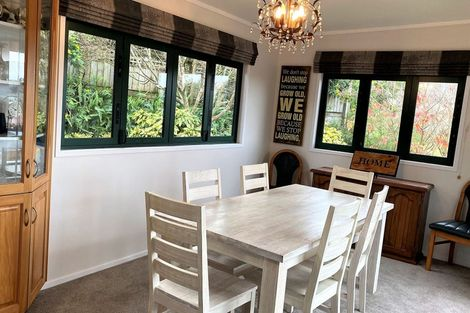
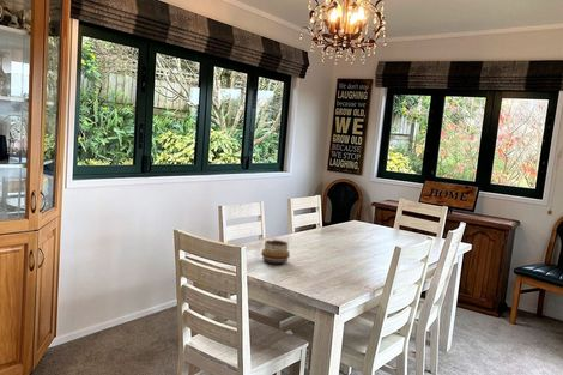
+ decorative bowl [260,238,291,265]
